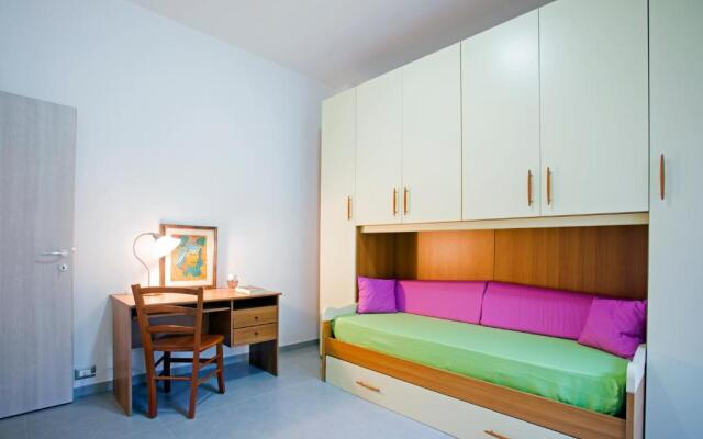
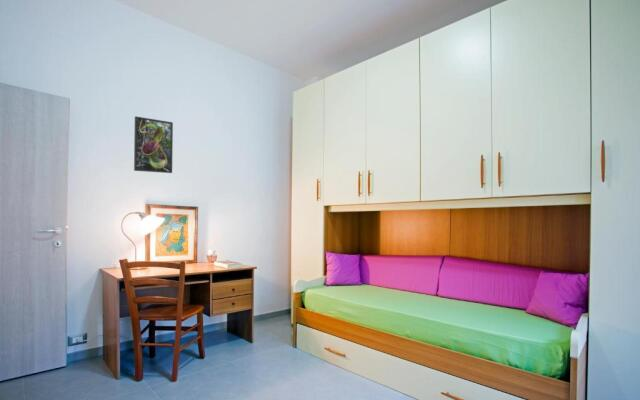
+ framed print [133,115,174,174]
